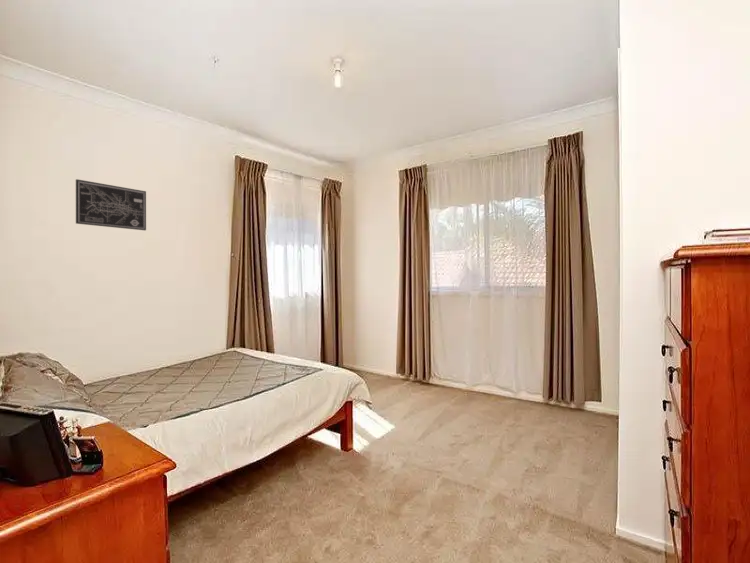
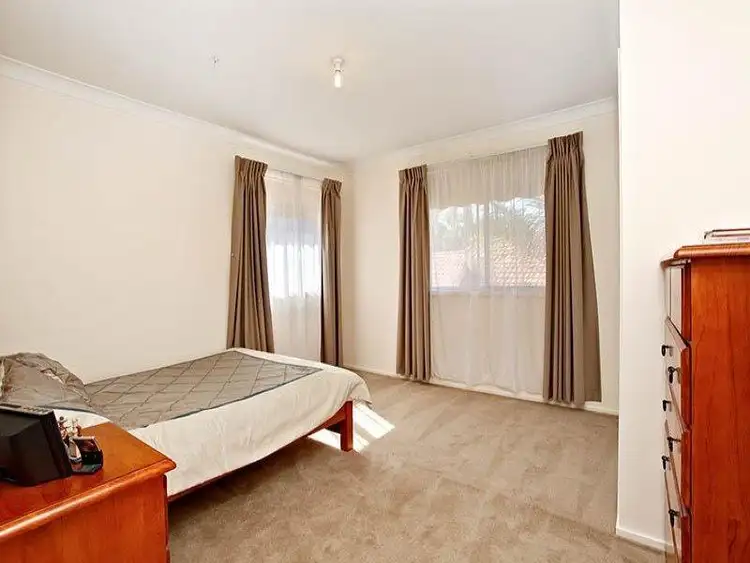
- wall art [75,178,147,231]
